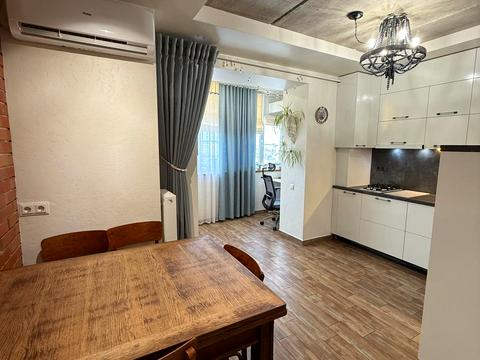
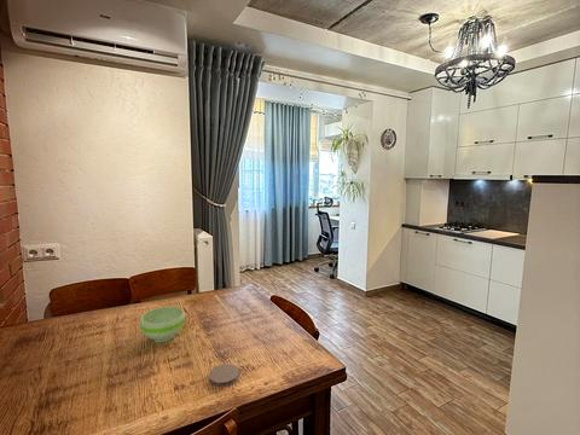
+ coaster [208,362,240,388]
+ bowl [139,306,186,343]
